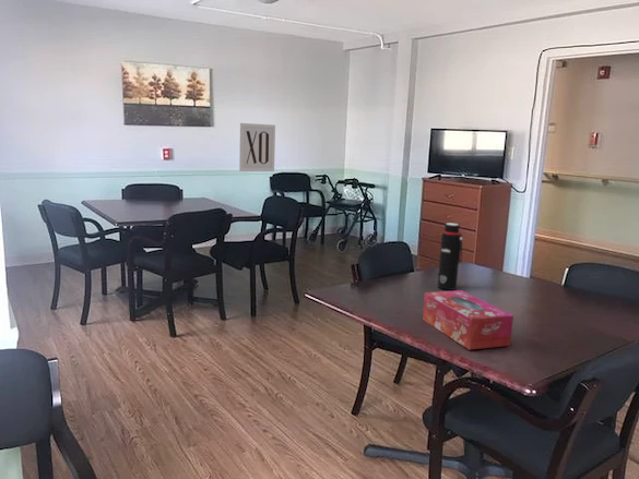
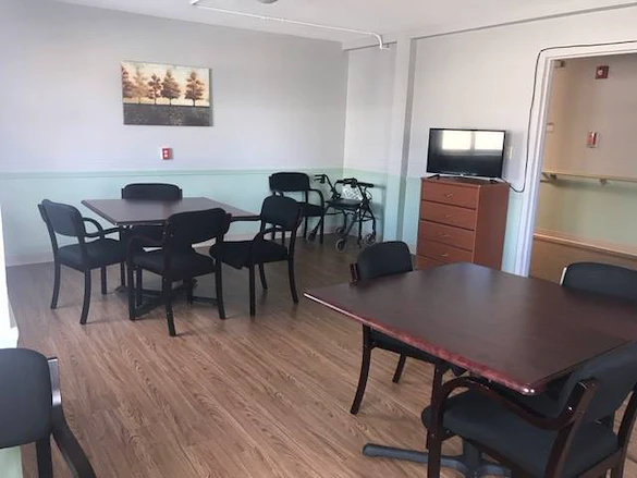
- tissue box [422,289,514,351]
- water bottle [437,223,463,291]
- wall art [238,122,276,172]
